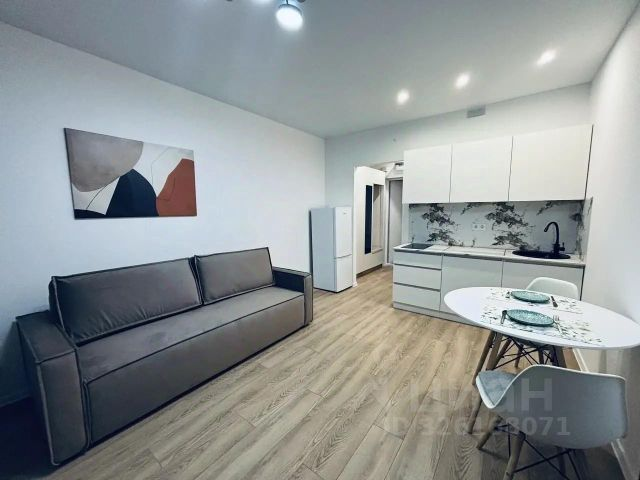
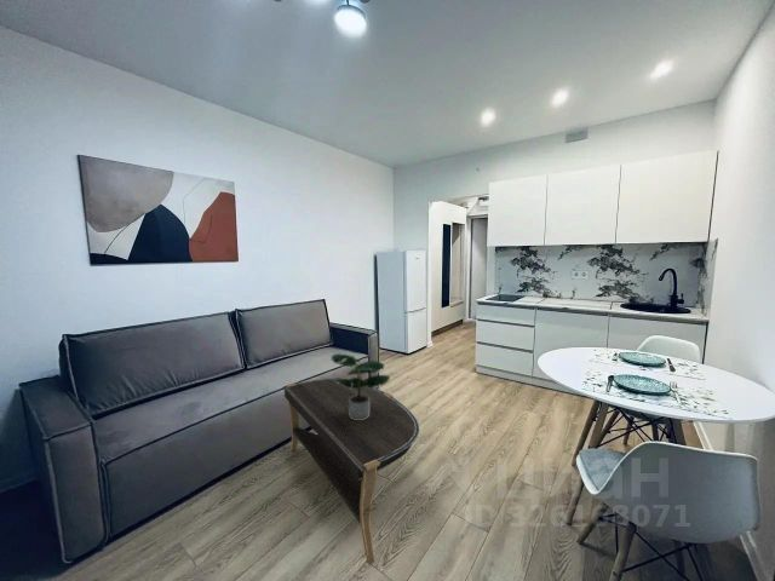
+ potted plant [329,352,391,420]
+ coffee table [282,376,420,566]
